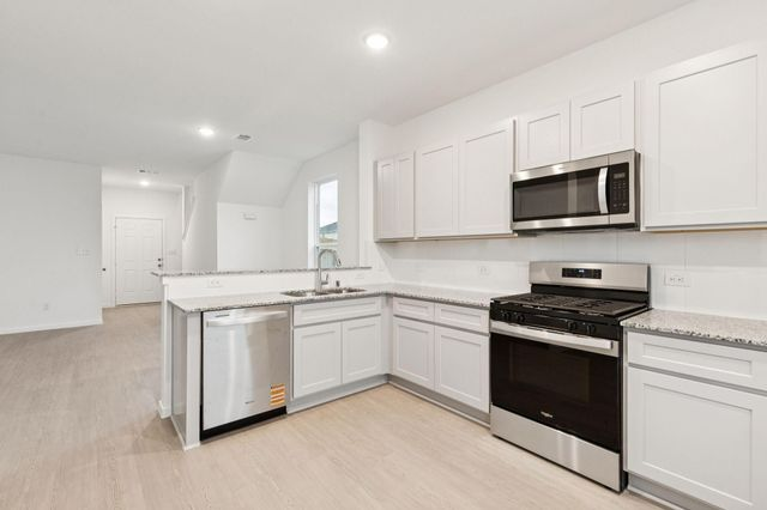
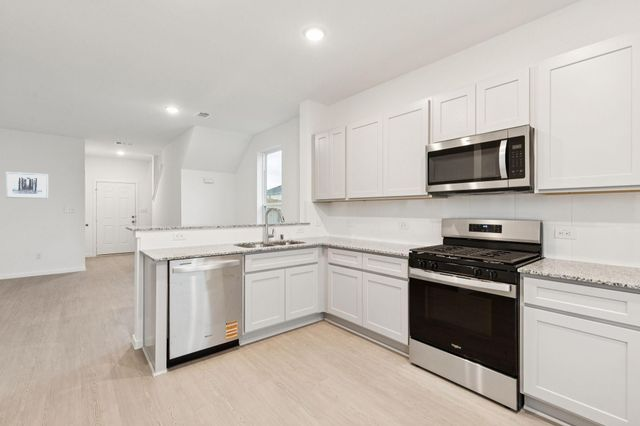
+ wall art [5,171,49,200]
